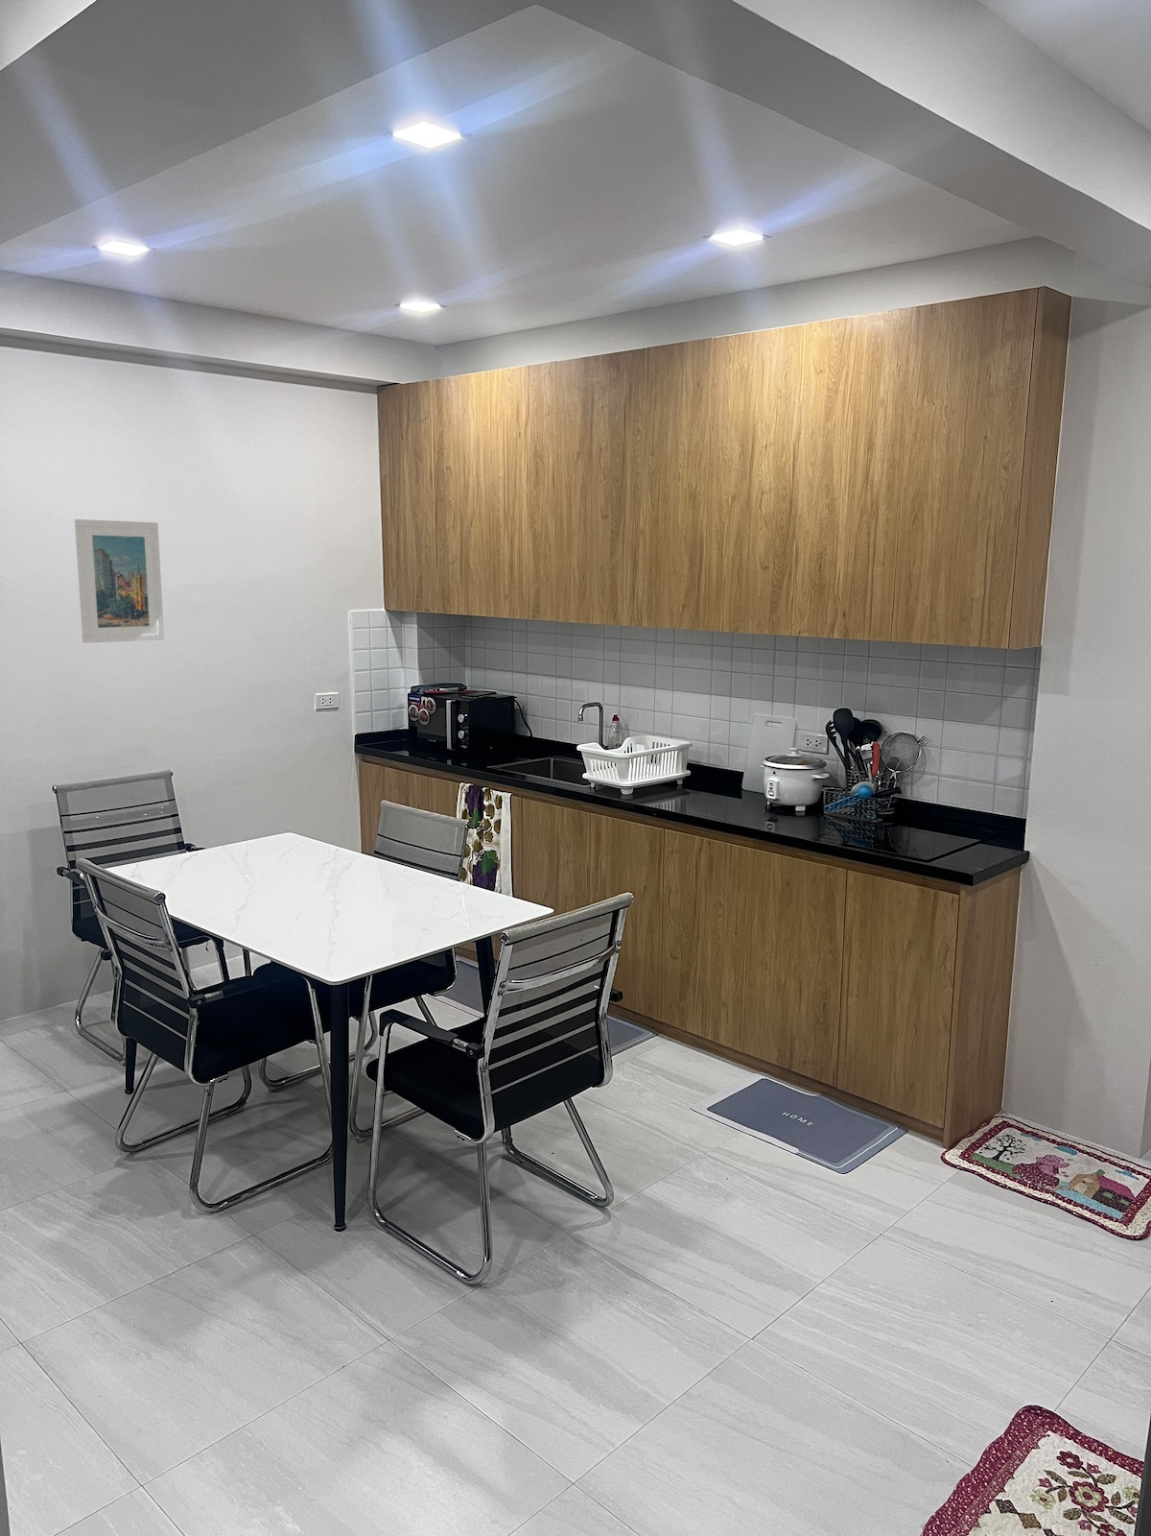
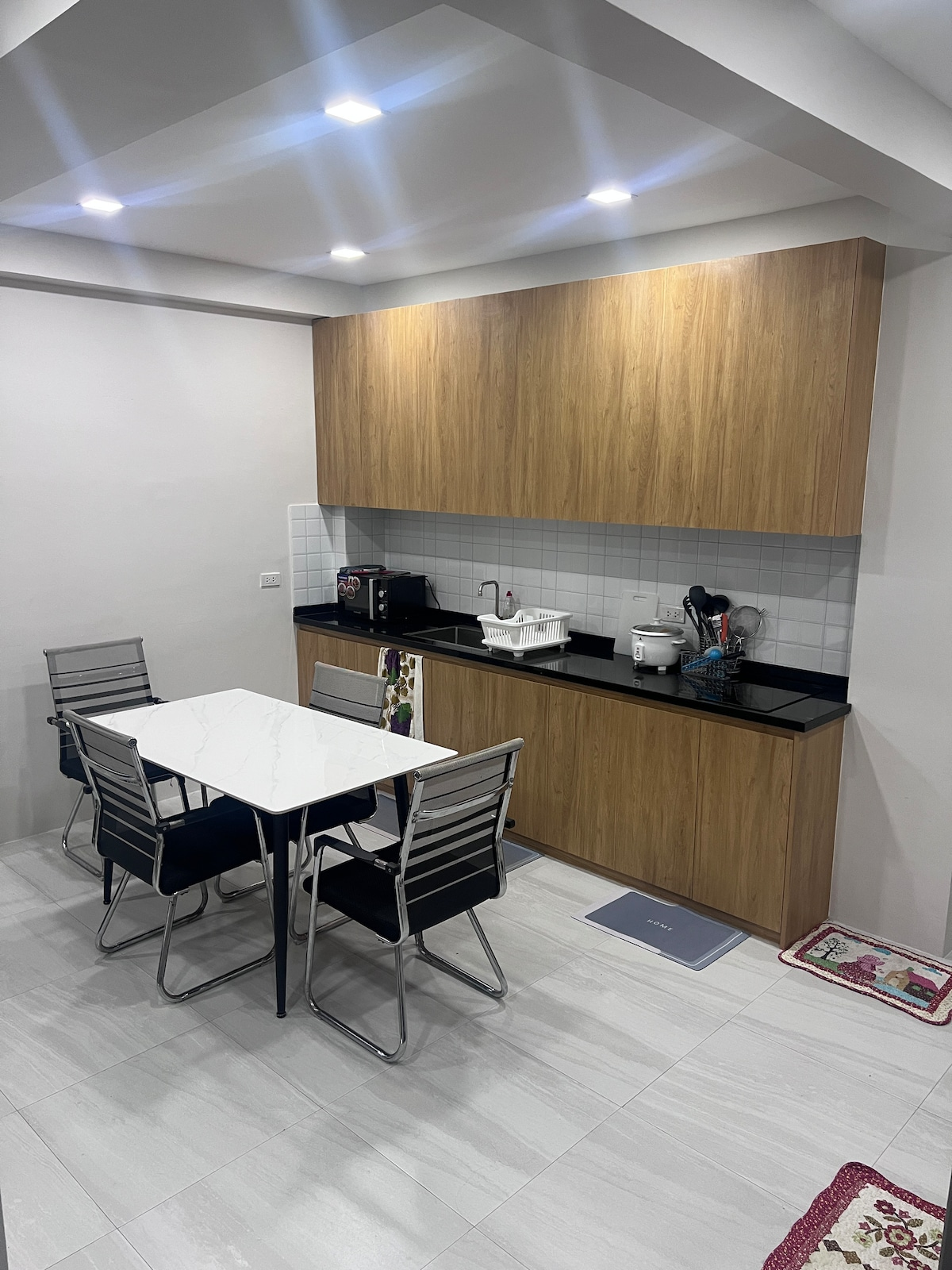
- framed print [74,519,164,645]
